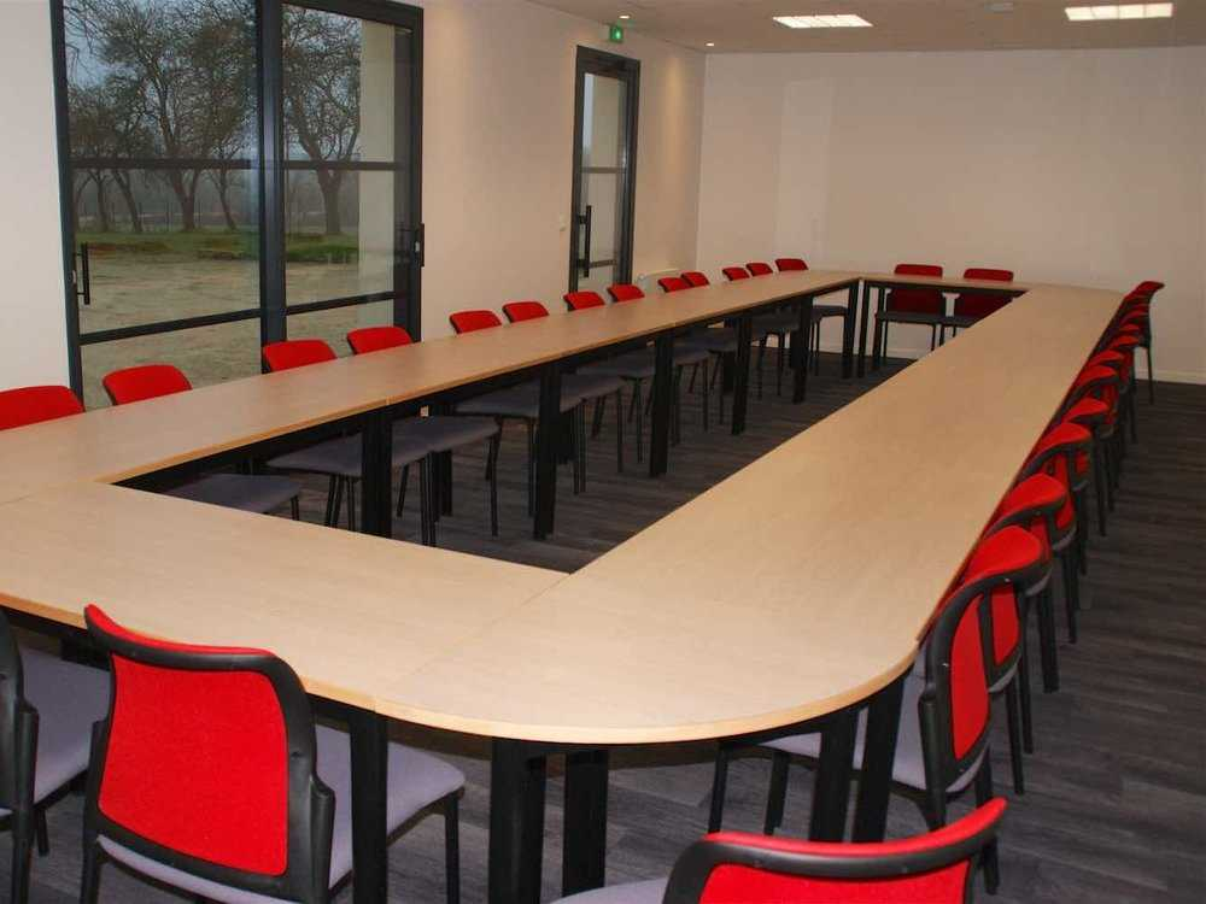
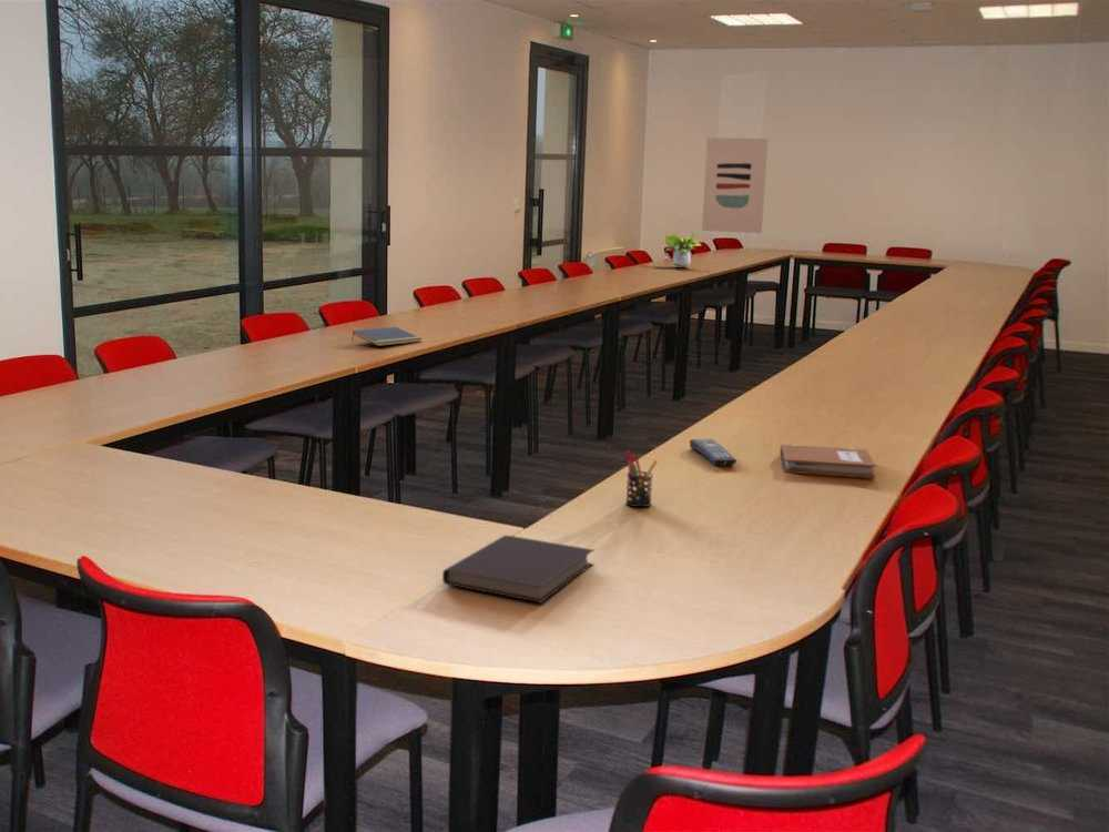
+ notepad [350,326,423,347]
+ pen holder [624,450,659,508]
+ potted plant [661,232,702,268]
+ wall art [701,136,769,234]
+ notebook [780,444,877,479]
+ remote control [689,438,737,467]
+ notebook [441,535,594,605]
